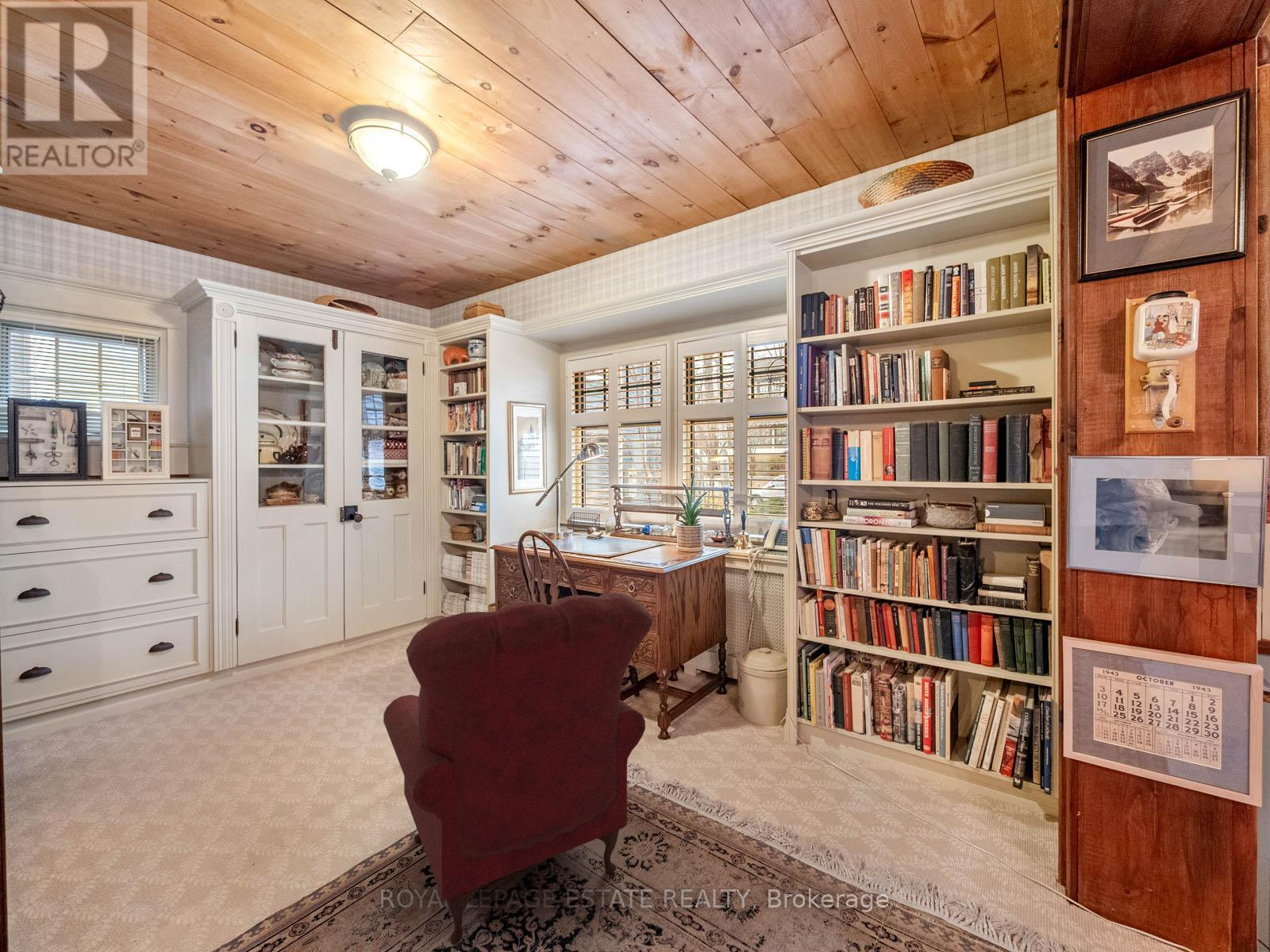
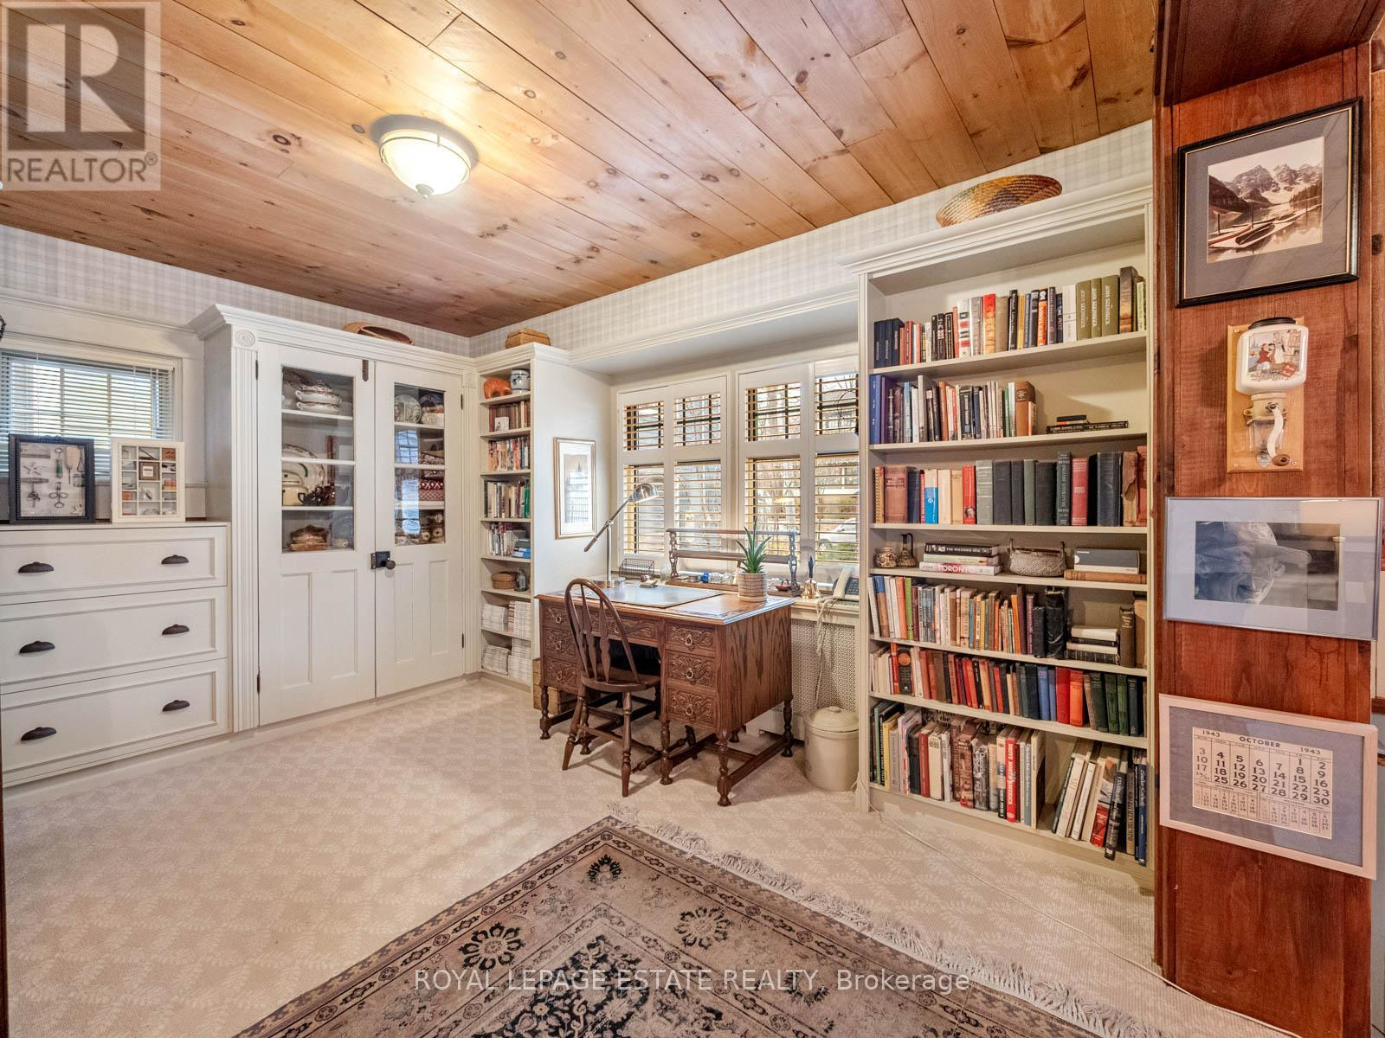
- armchair [383,592,653,946]
